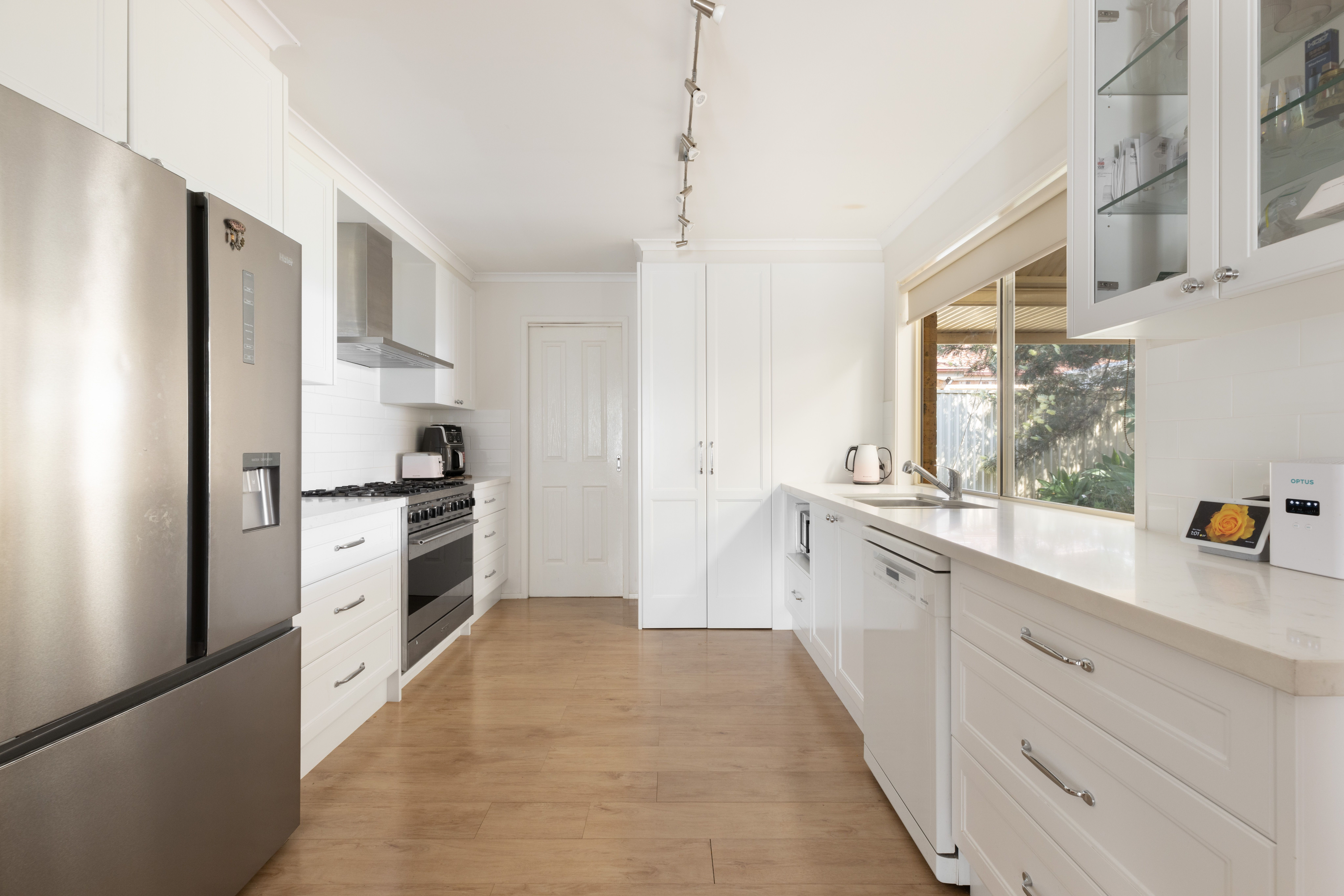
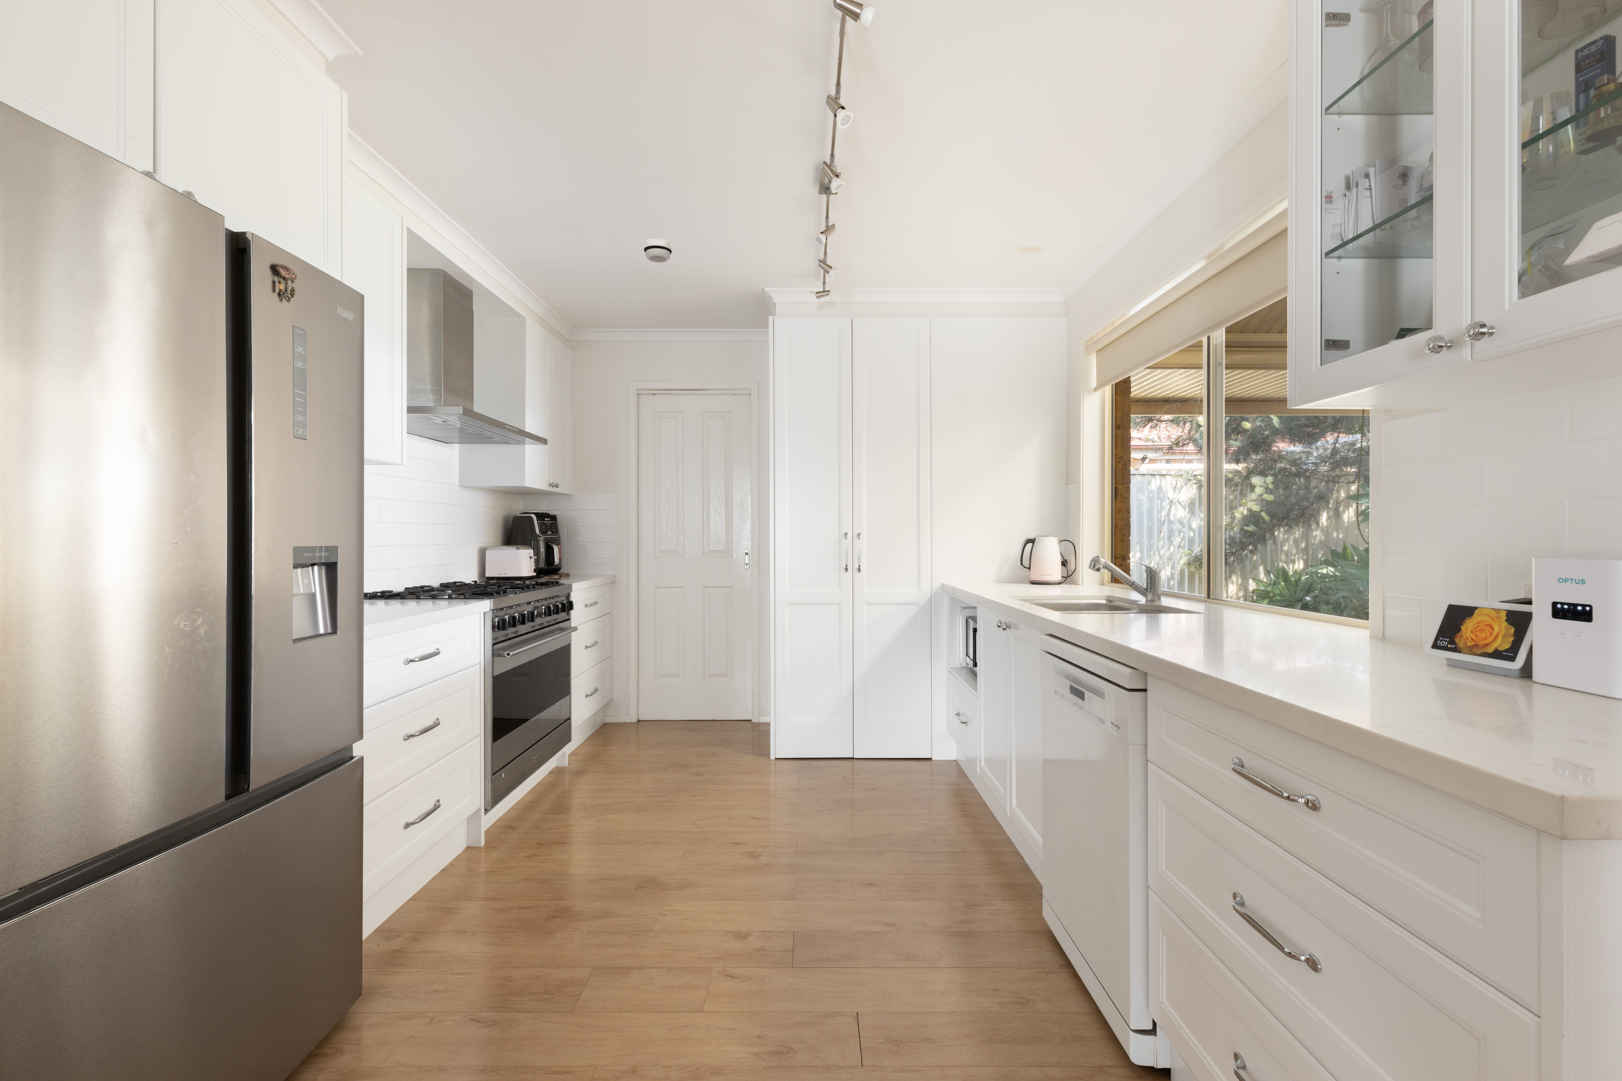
+ smoke detector [643,238,672,263]
